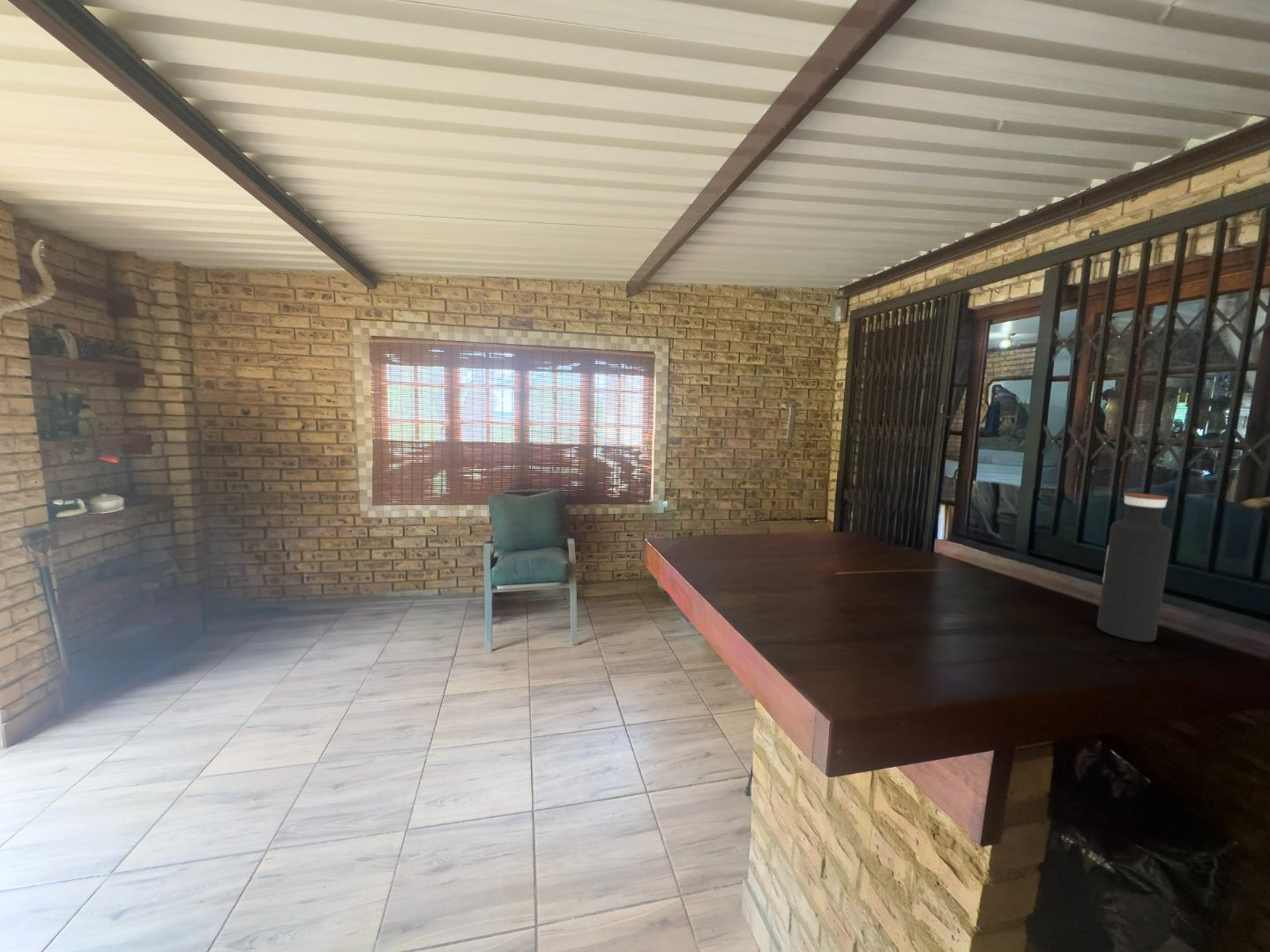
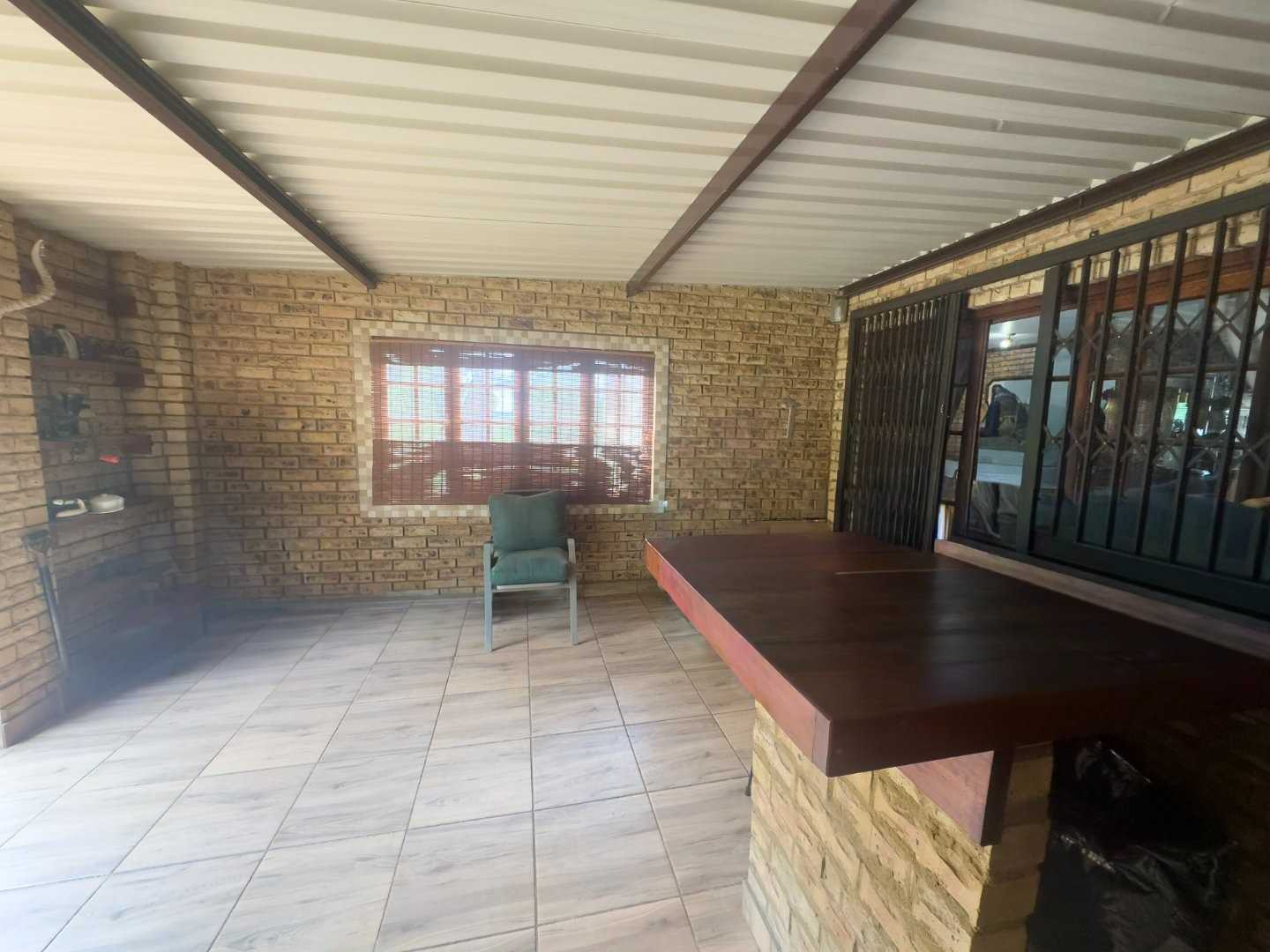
- water bottle [1096,492,1173,643]
